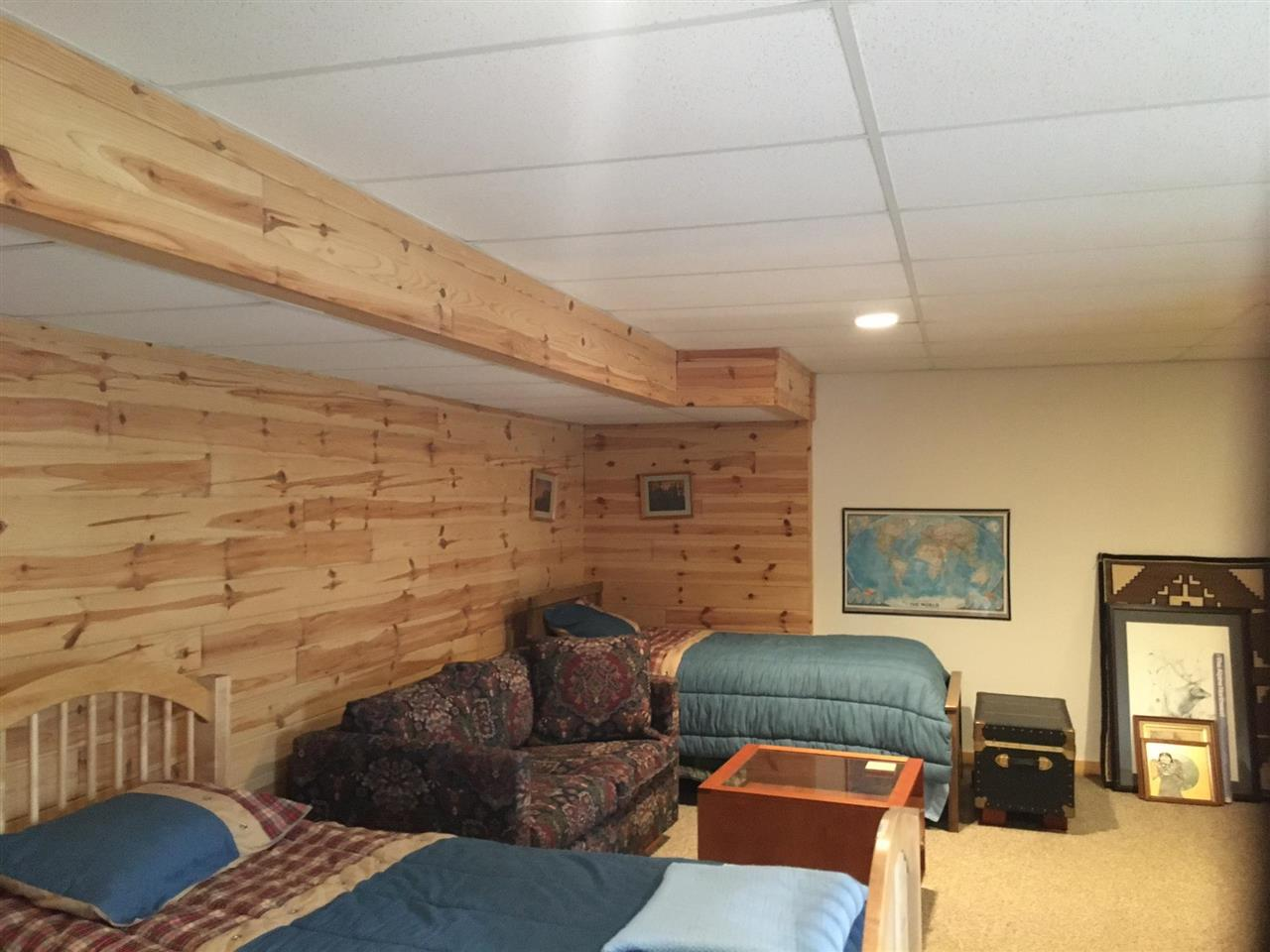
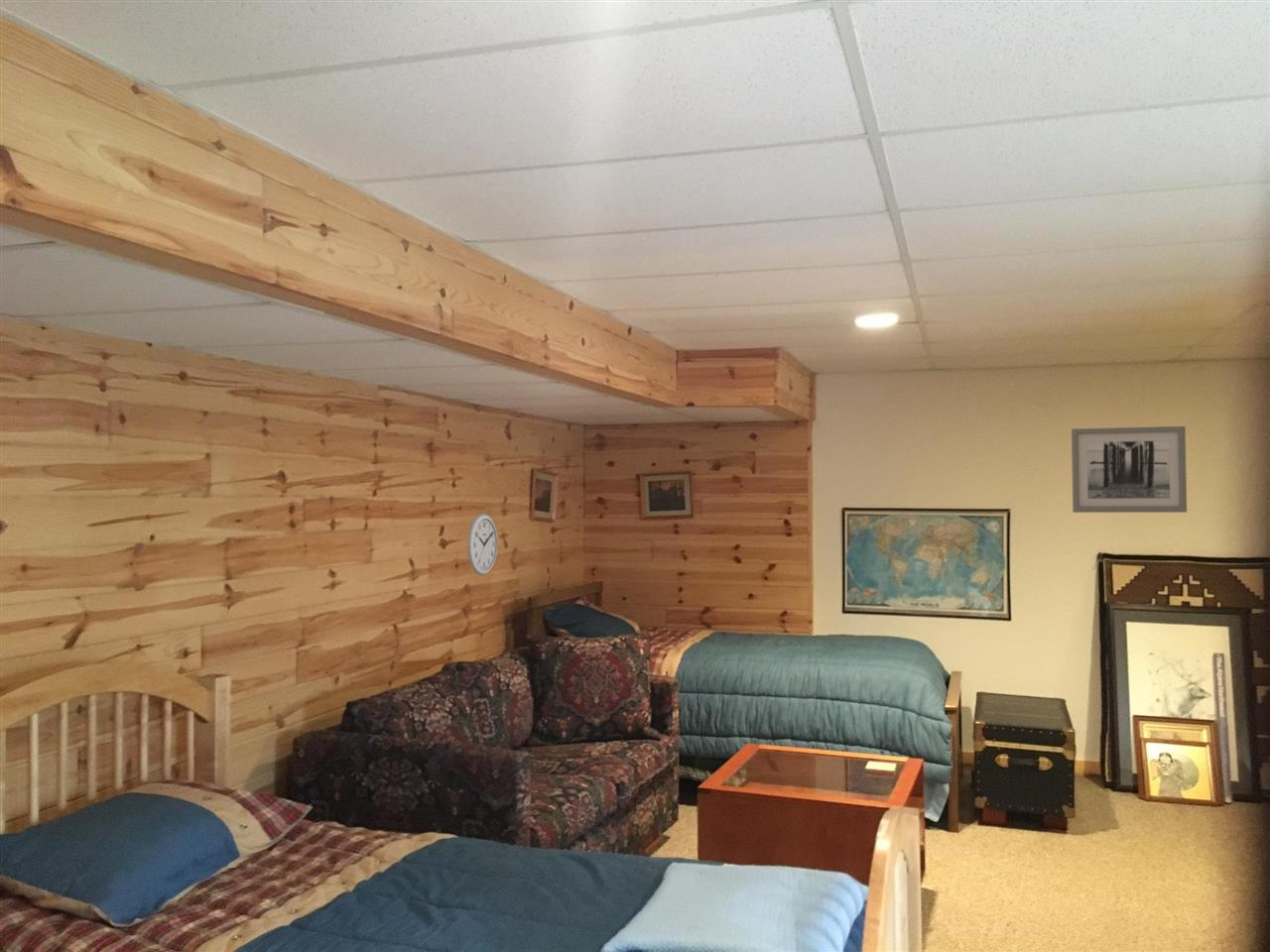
+ wall art [1071,425,1188,514]
+ wall clock [467,513,499,576]
